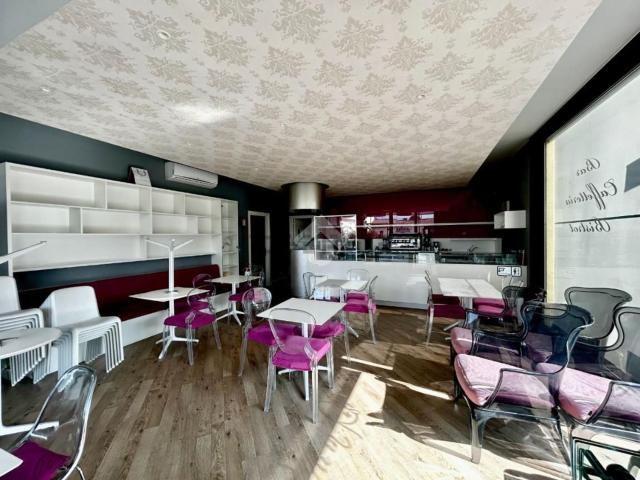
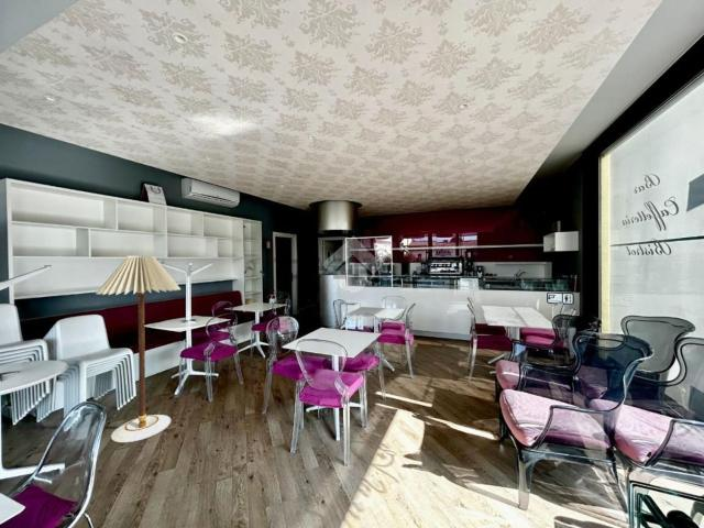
+ floor lamp [95,255,182,443]
